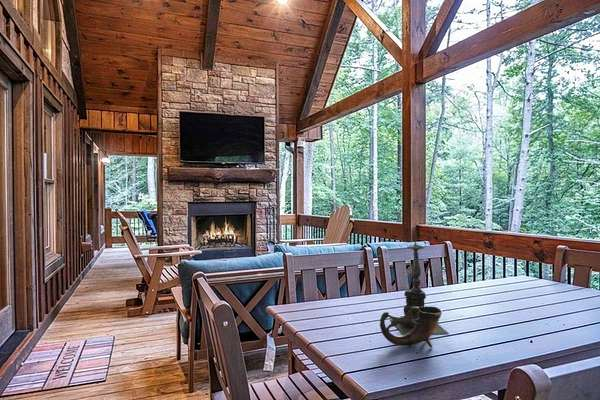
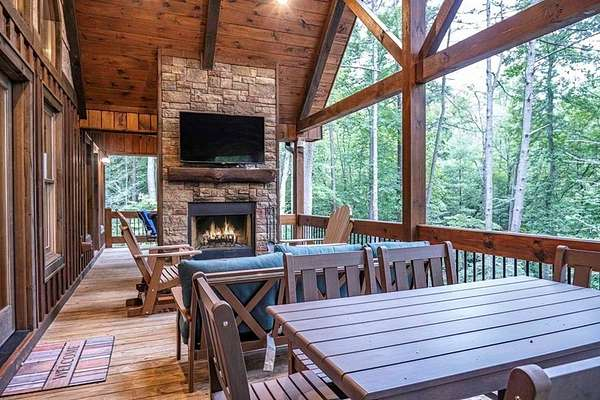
- cup [379,305,443,348]
- candle holder [389,232,450,335]
